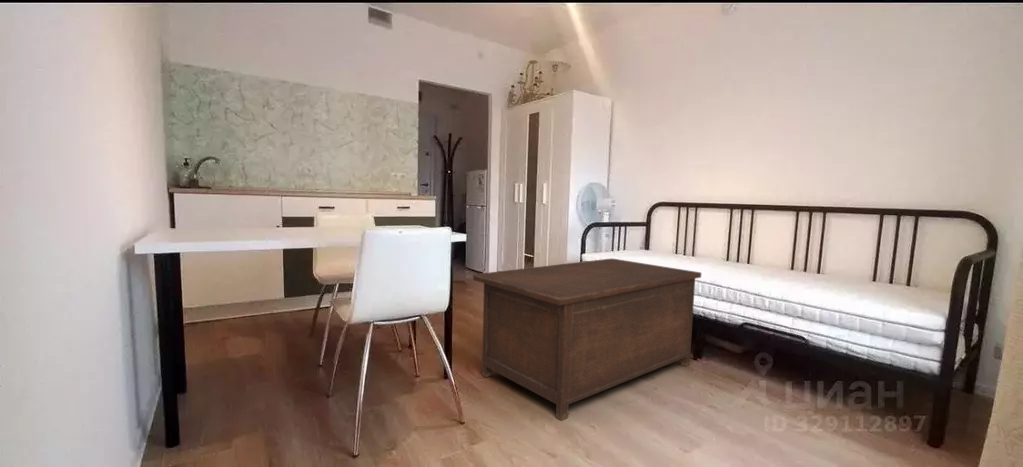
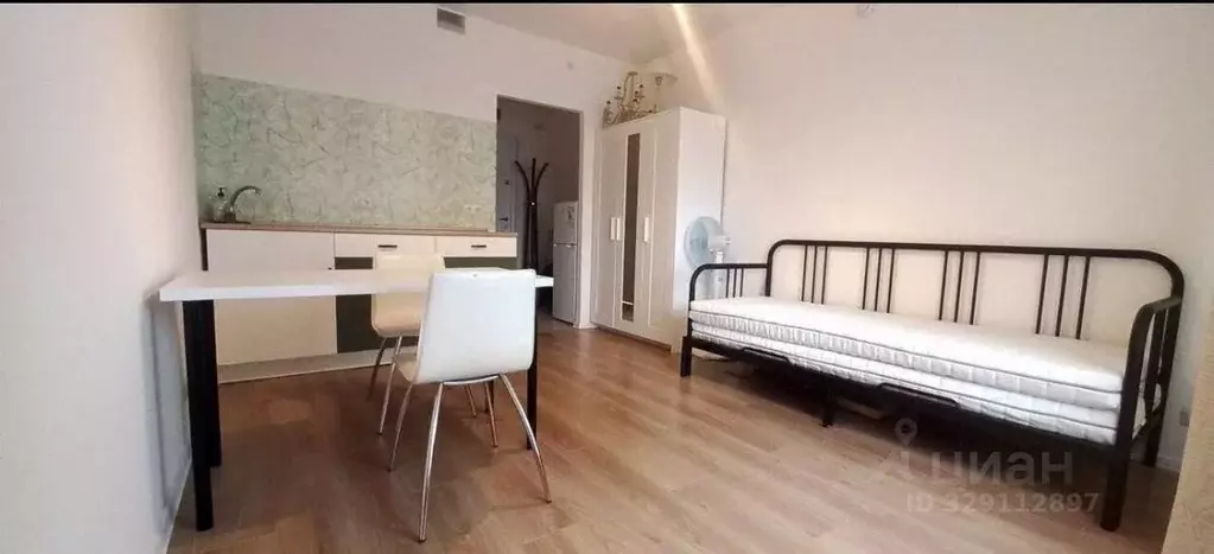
- cabinet [472,258,702,421]
